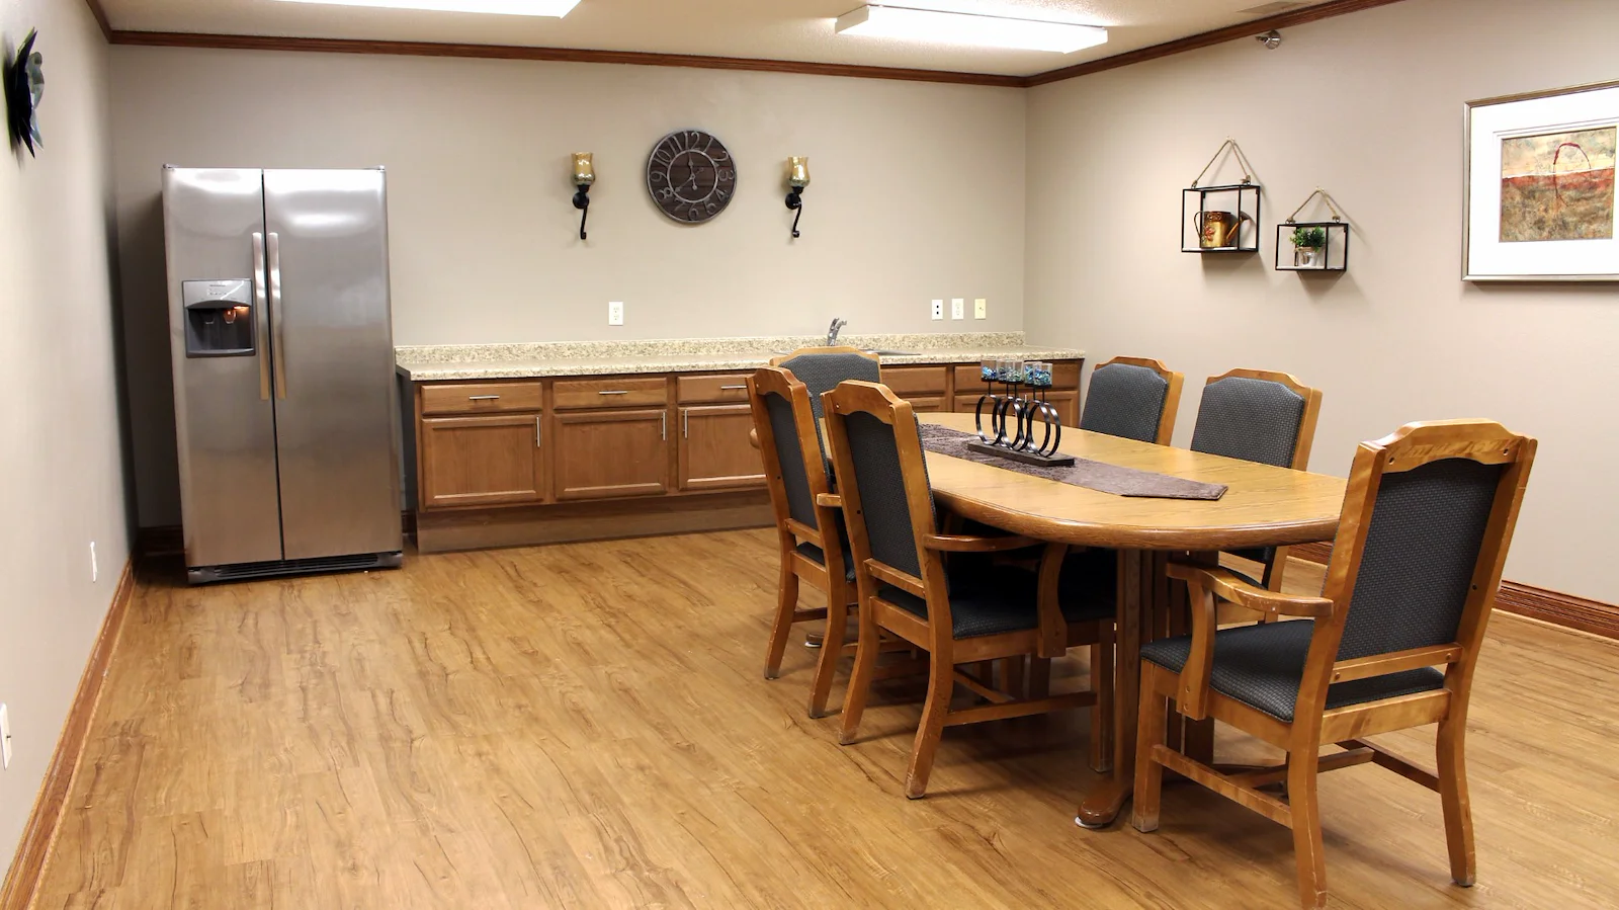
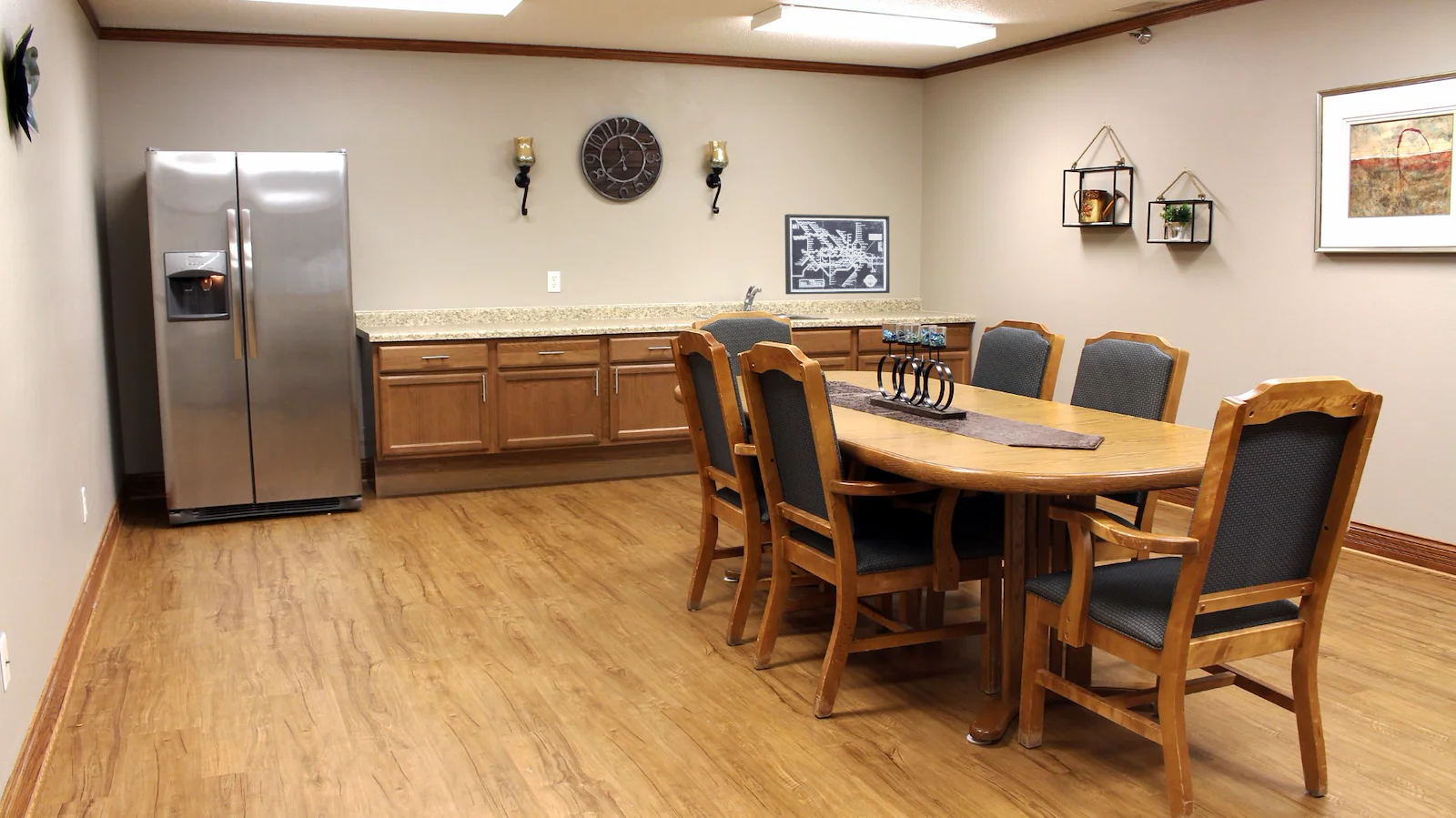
+ wall art [784,213,891,295]
